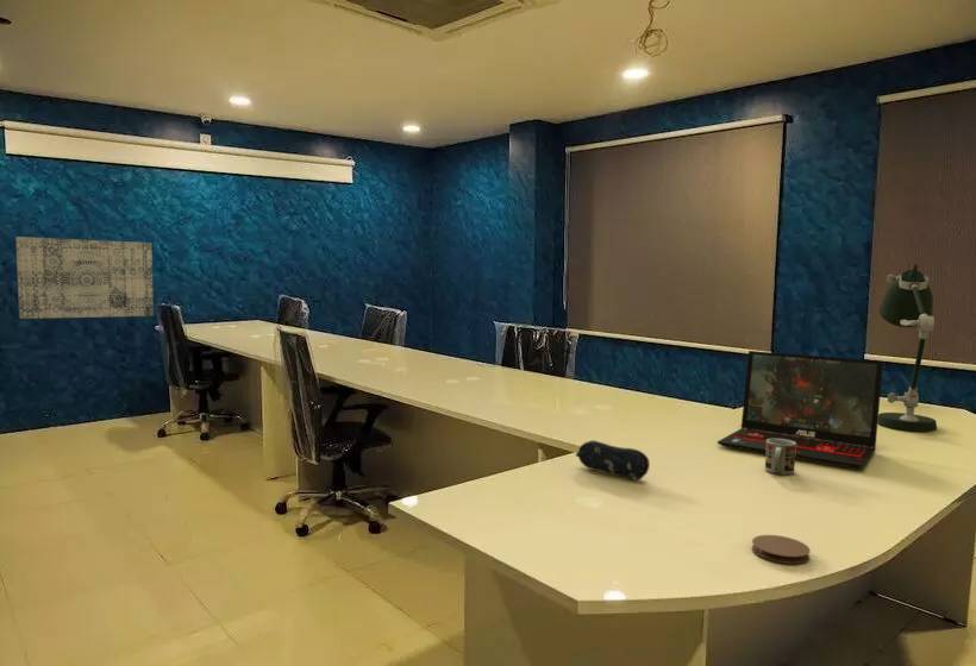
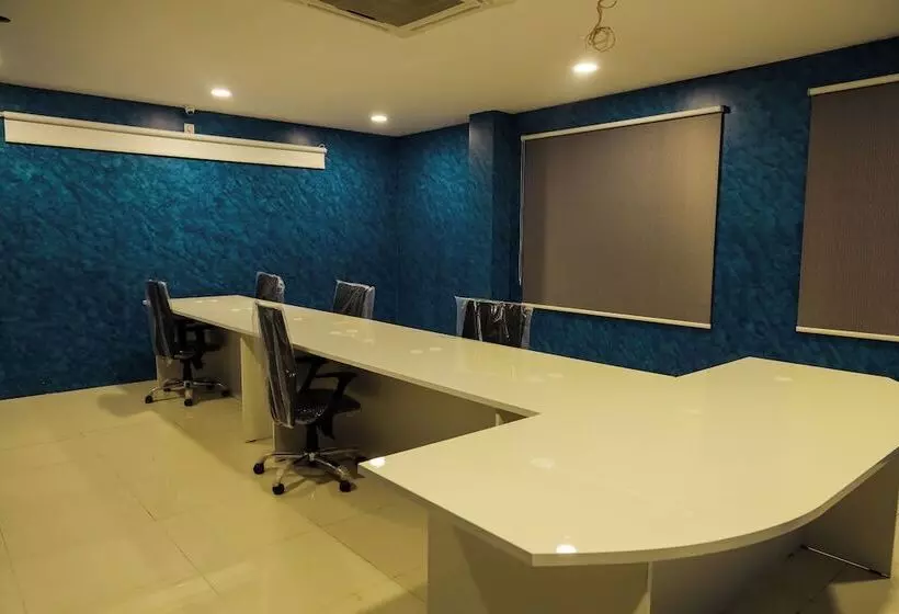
- wall art [15,235,155,320]
- cup [764,439,796,476]
- laptop [717,350,884,470]
- coaster [751,534,812,565]
- desk lamp [877,263,938,433]
- pencil case [575,439,651,482]
